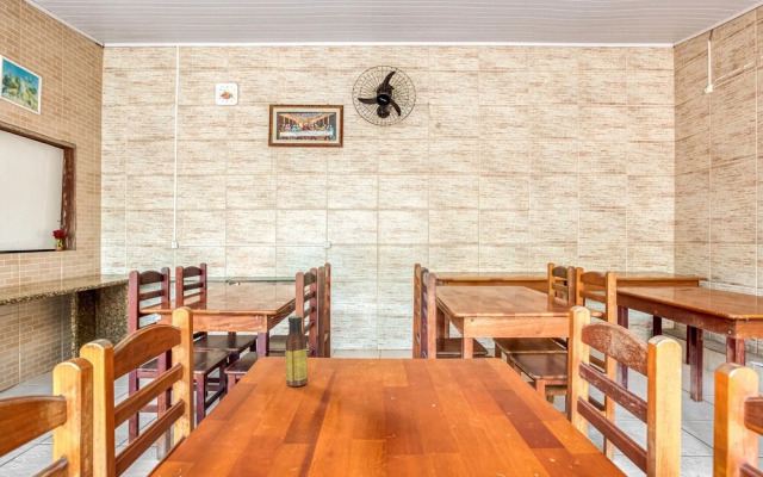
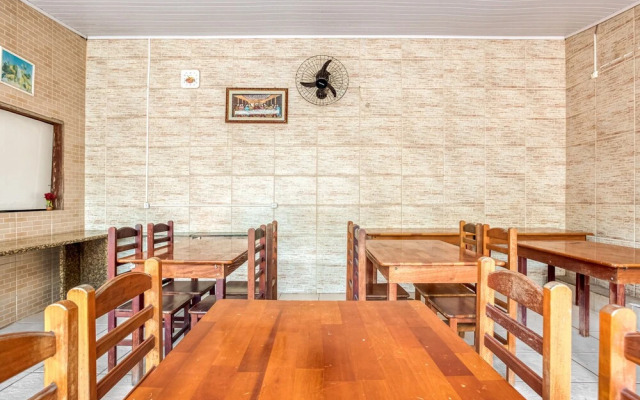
- sauce bottle [284,315,309,388]
